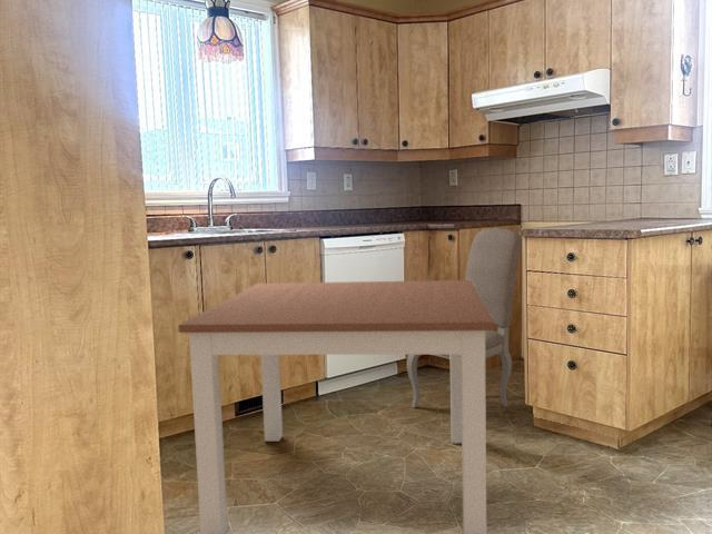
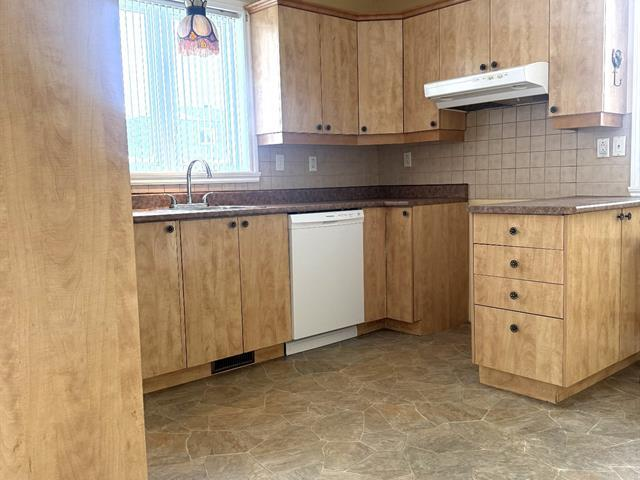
- dining chair [405,227,523,408]
- dining table [177,279,495,534]
